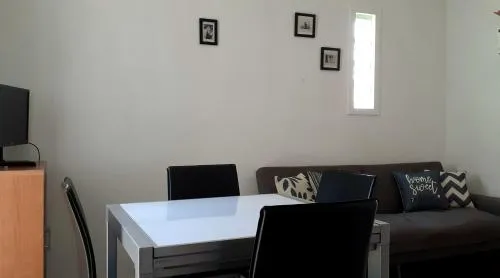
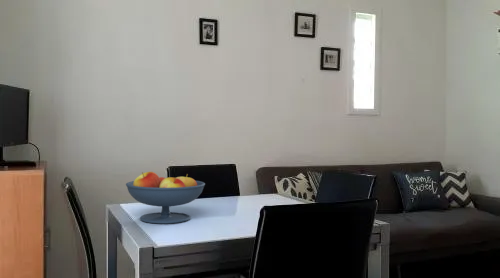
+ fruit bowl [125,171,206,225]
